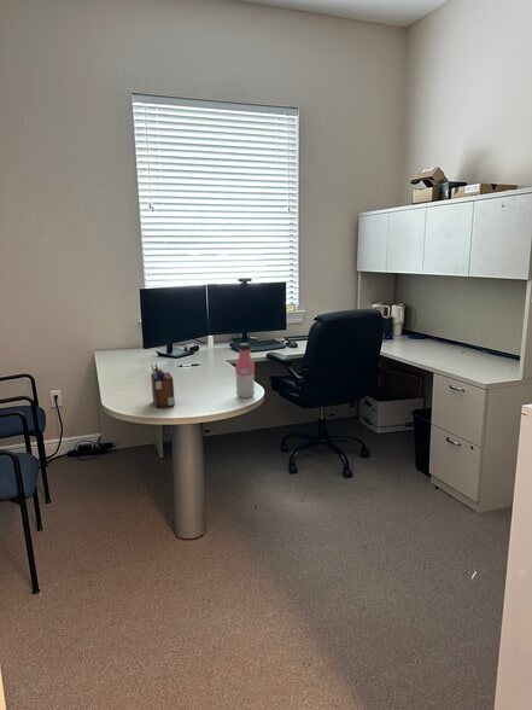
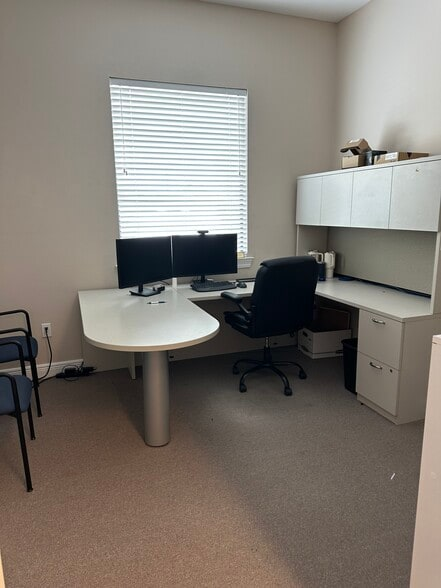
- desk organizer [150,363,176,409]
- water bottle [234,343,256,400]
